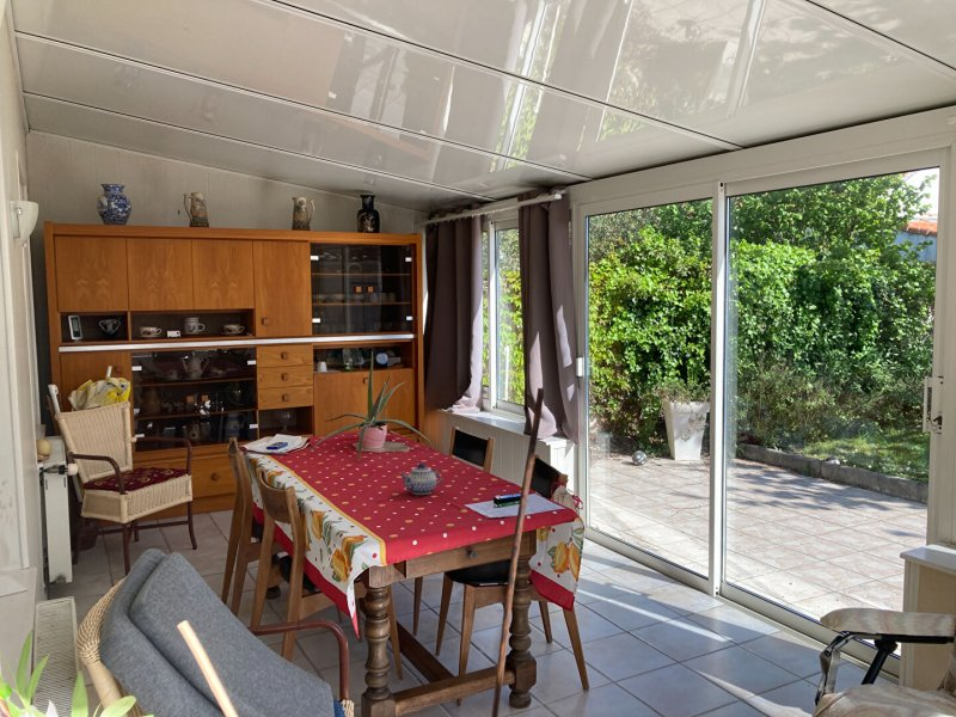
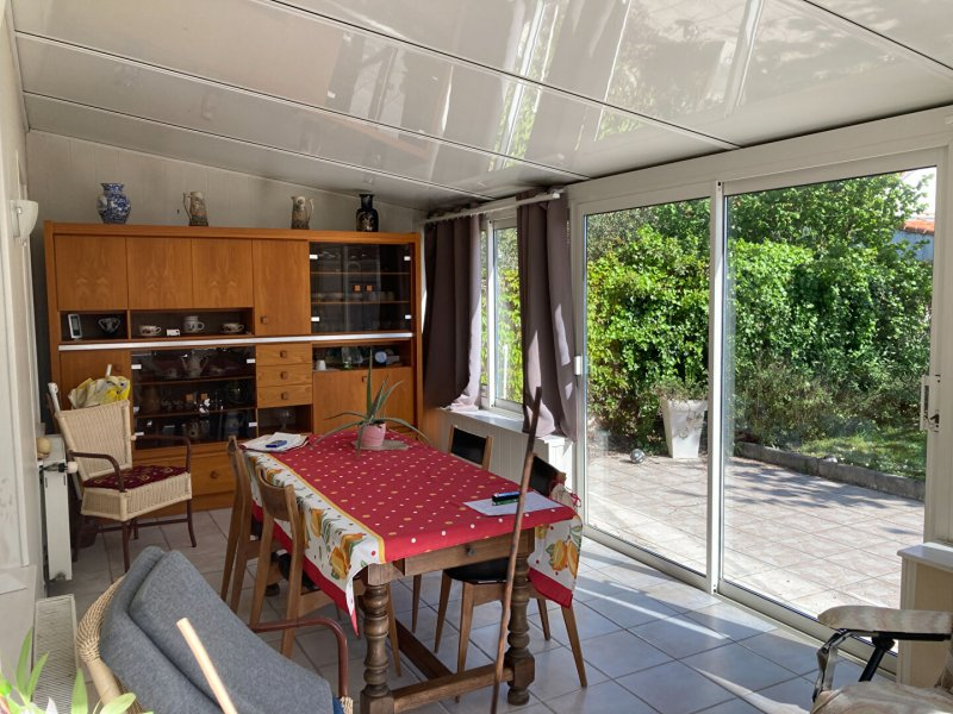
- teapot [398,461,443,496]
